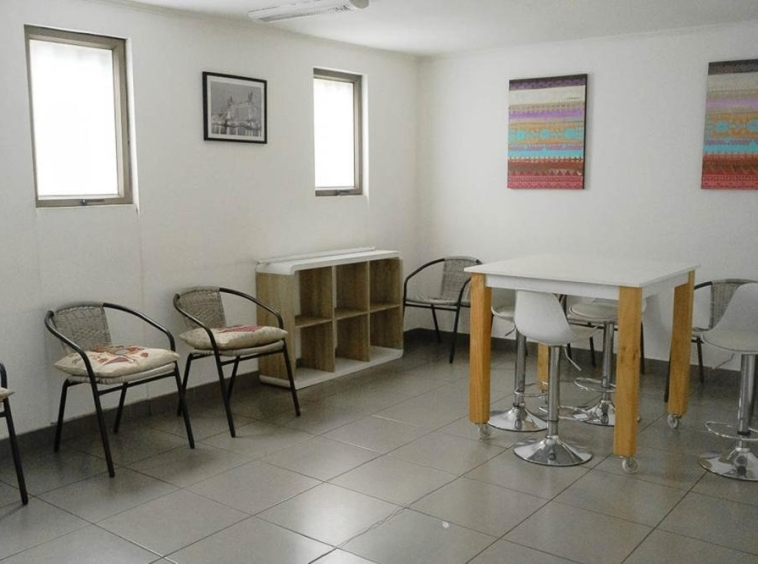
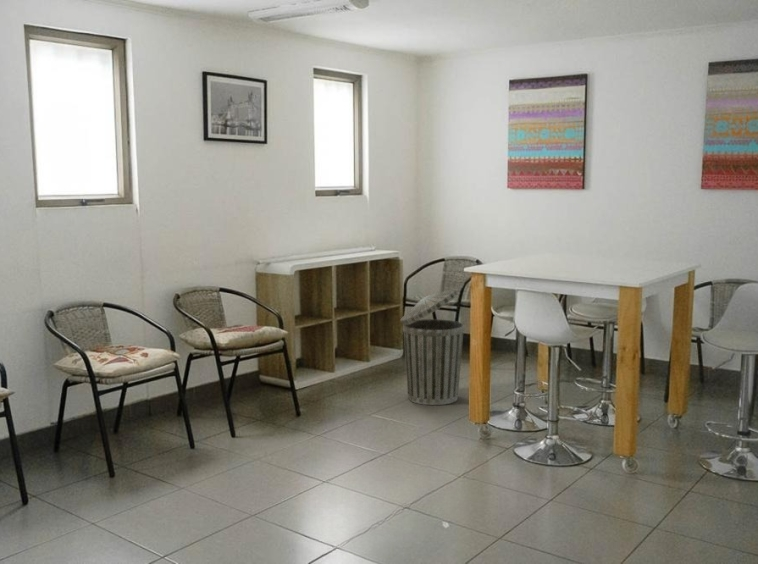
+ trash can [400,288,465,406]
